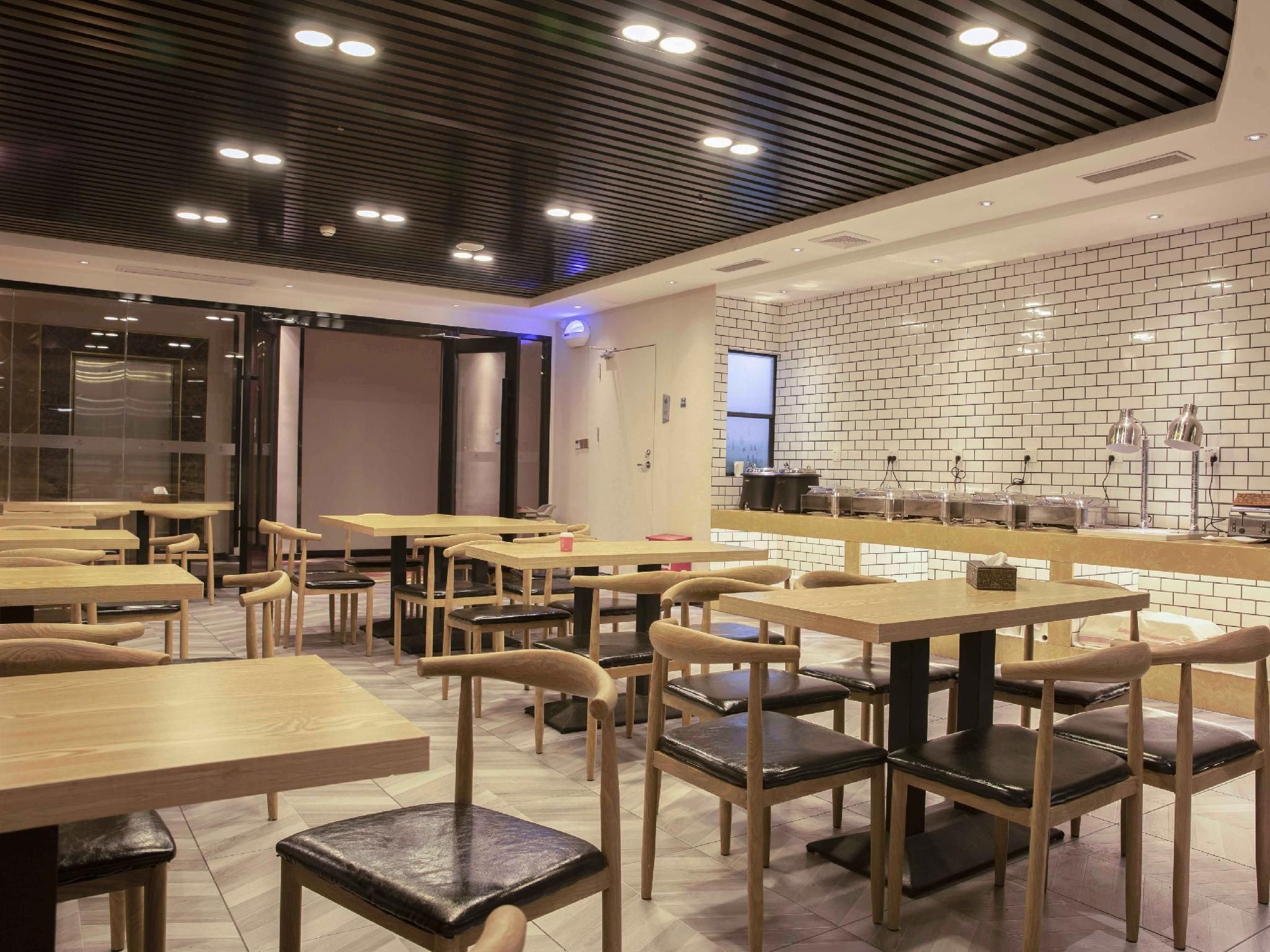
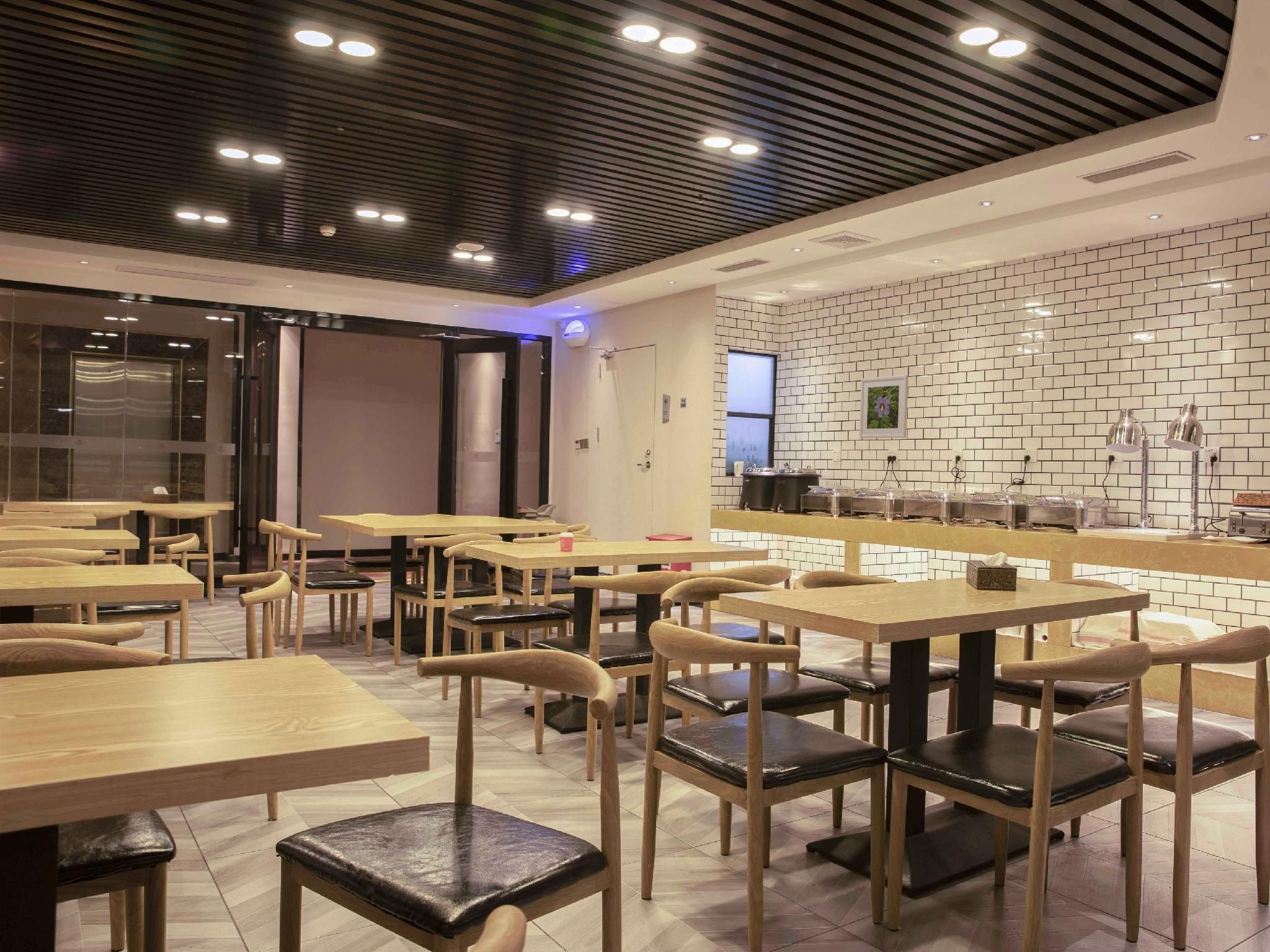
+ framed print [859,375,909,439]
